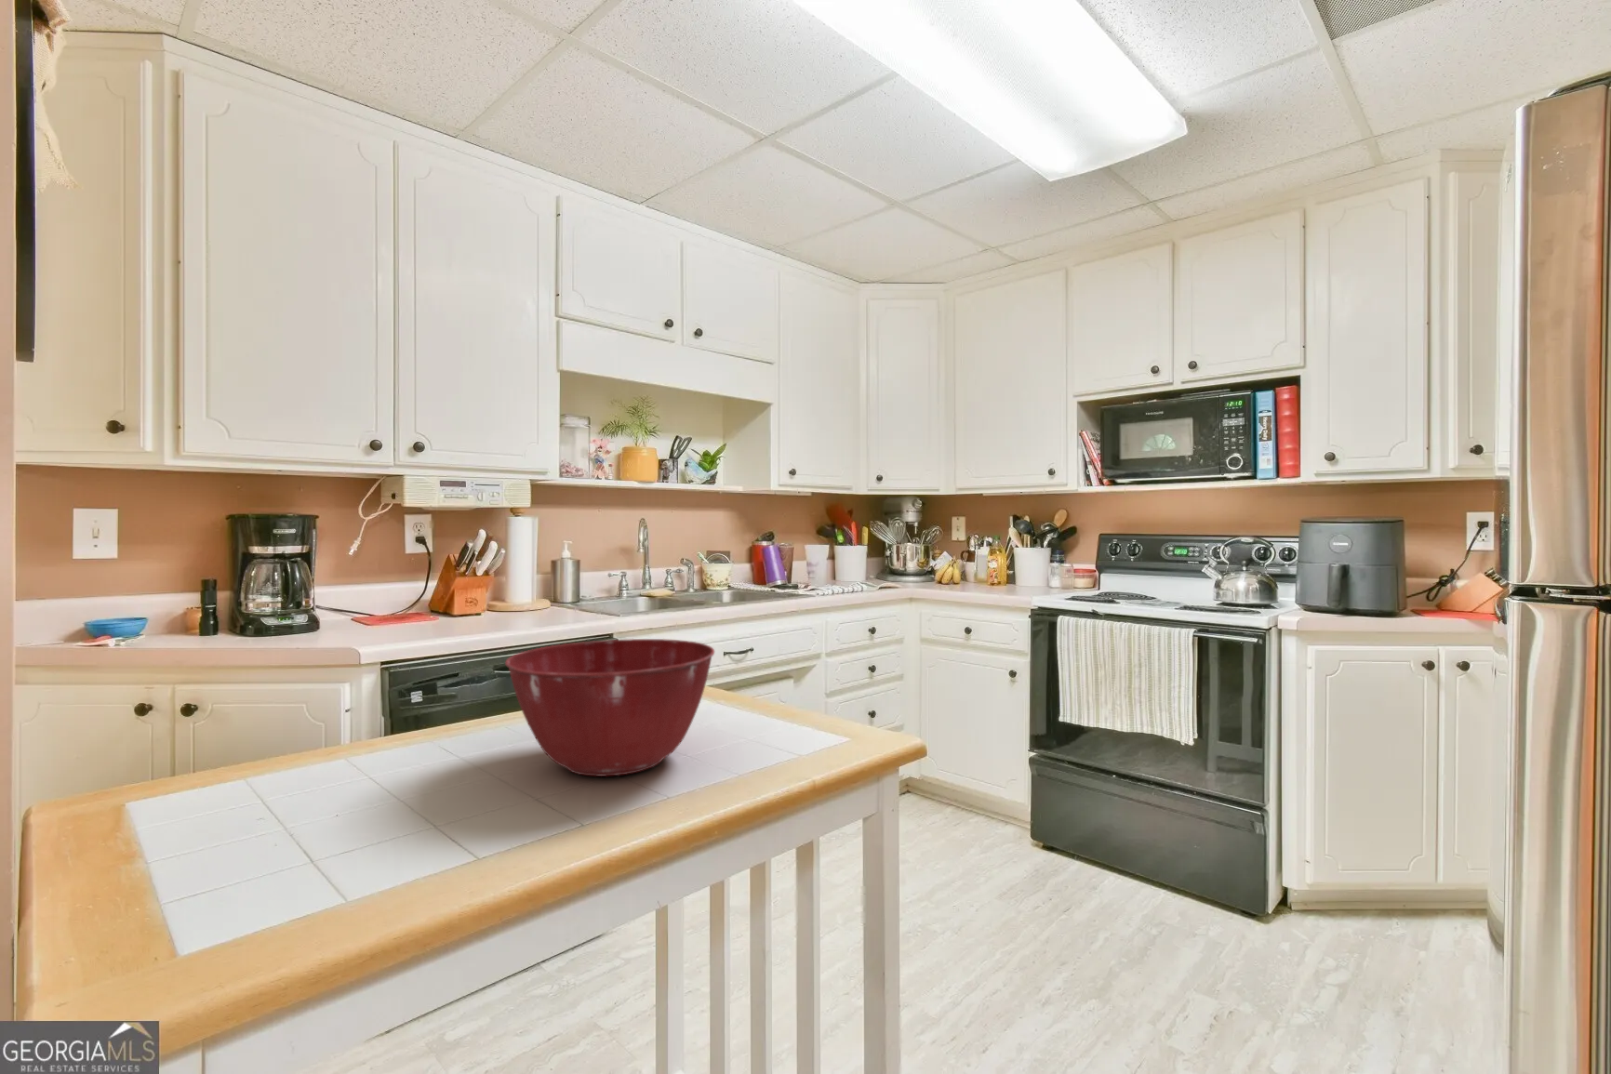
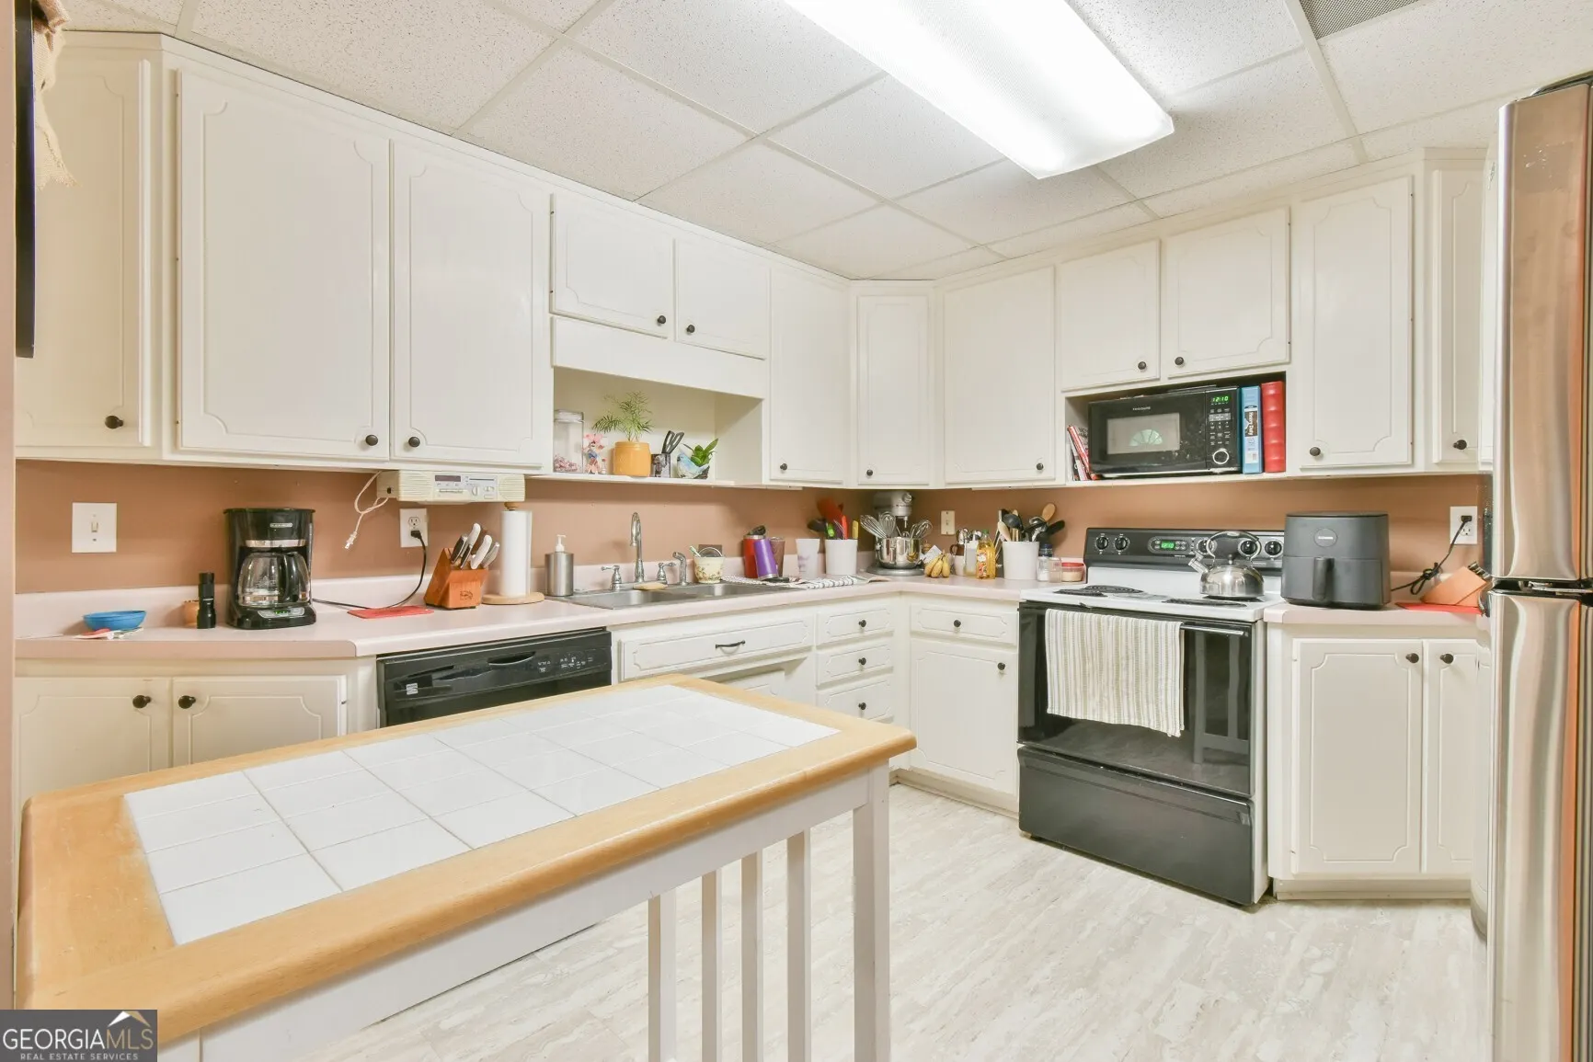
- mixing bowl [505,638,716,778]
